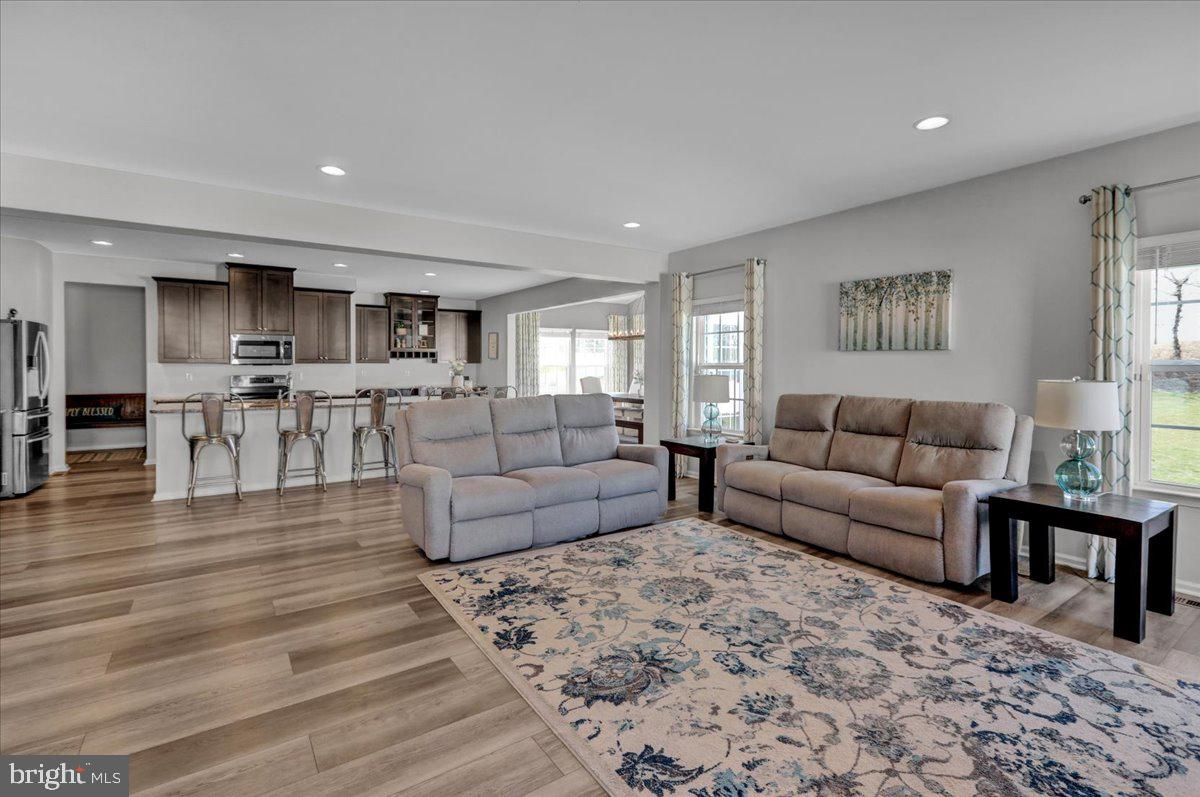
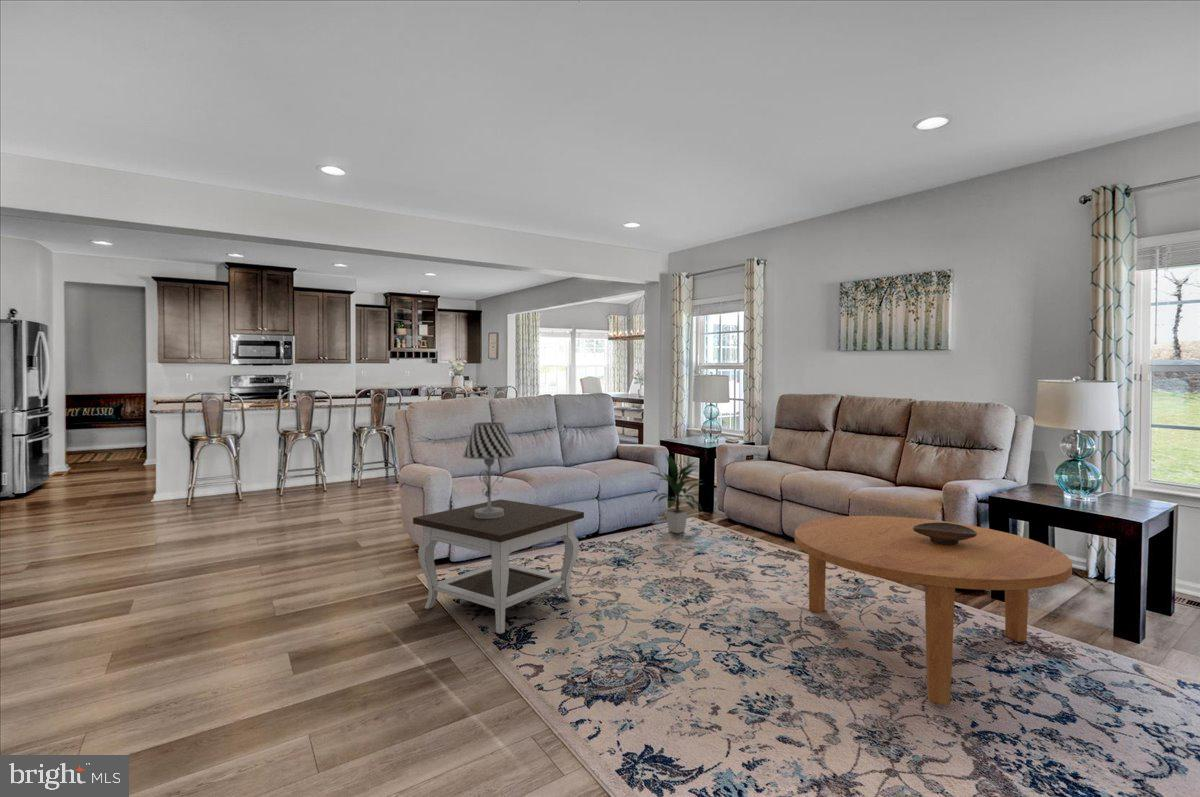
+ table lamp [462,421,516,518]
+ decorative bowl [913,522,977,545]
+ side table [412,498,585,635]
+ indoor plant [650,453,705,534]
+ coffee table [794,515,1073,706]
